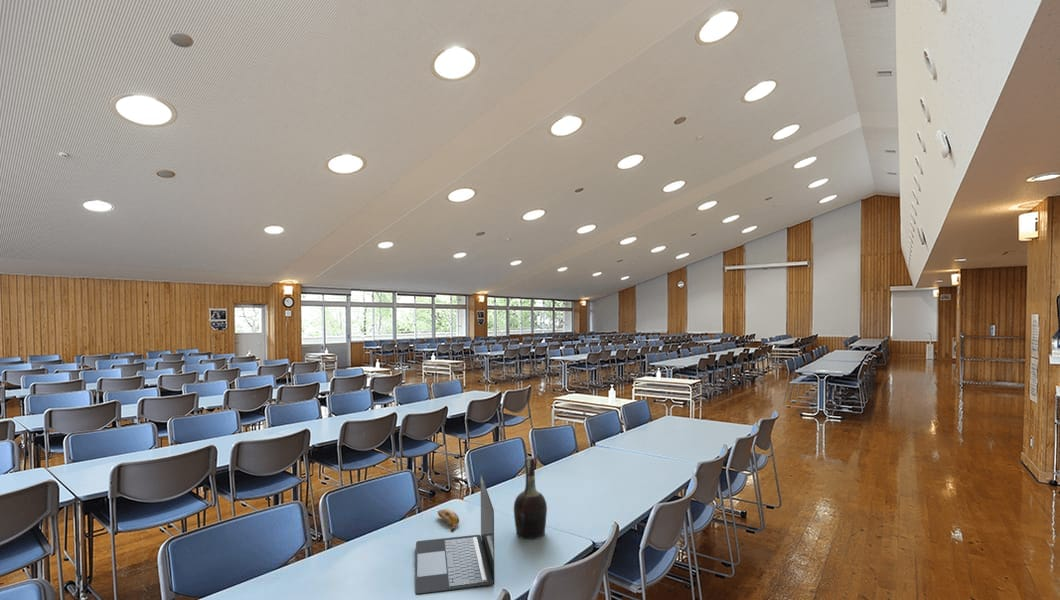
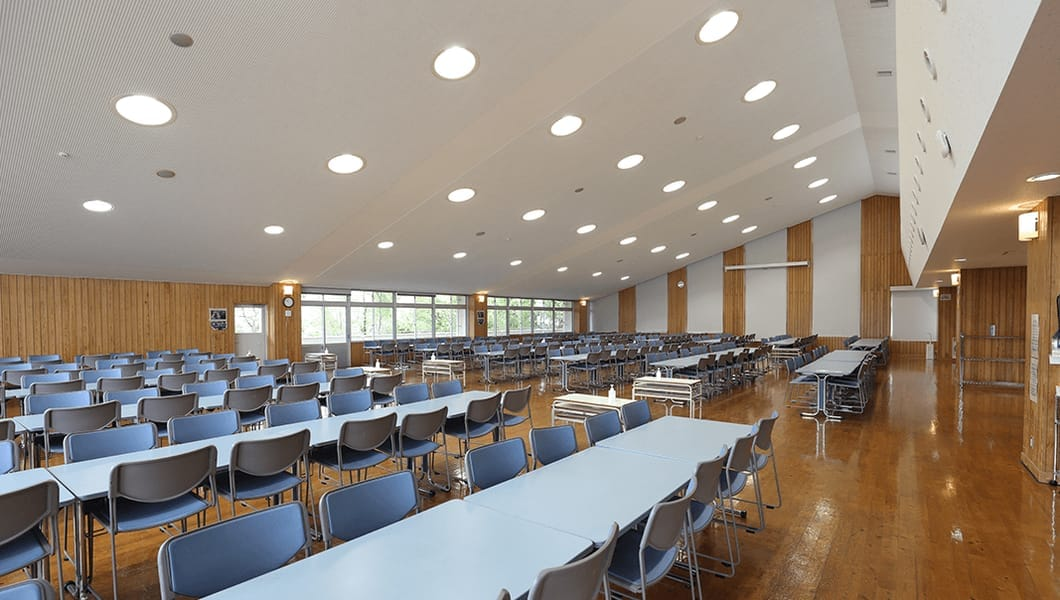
- laptop [414,474,495,596]
- cognac bottle [513,456,548,541]
- banana [437,508,460,533]
